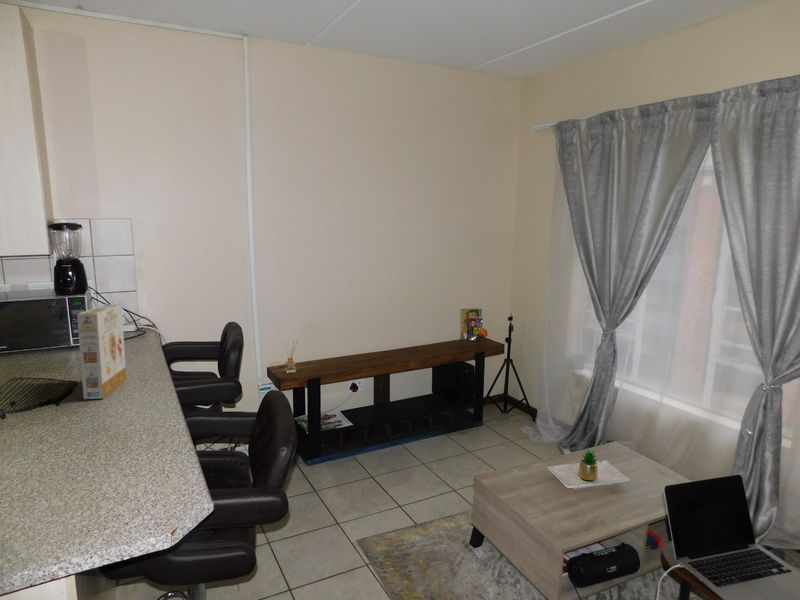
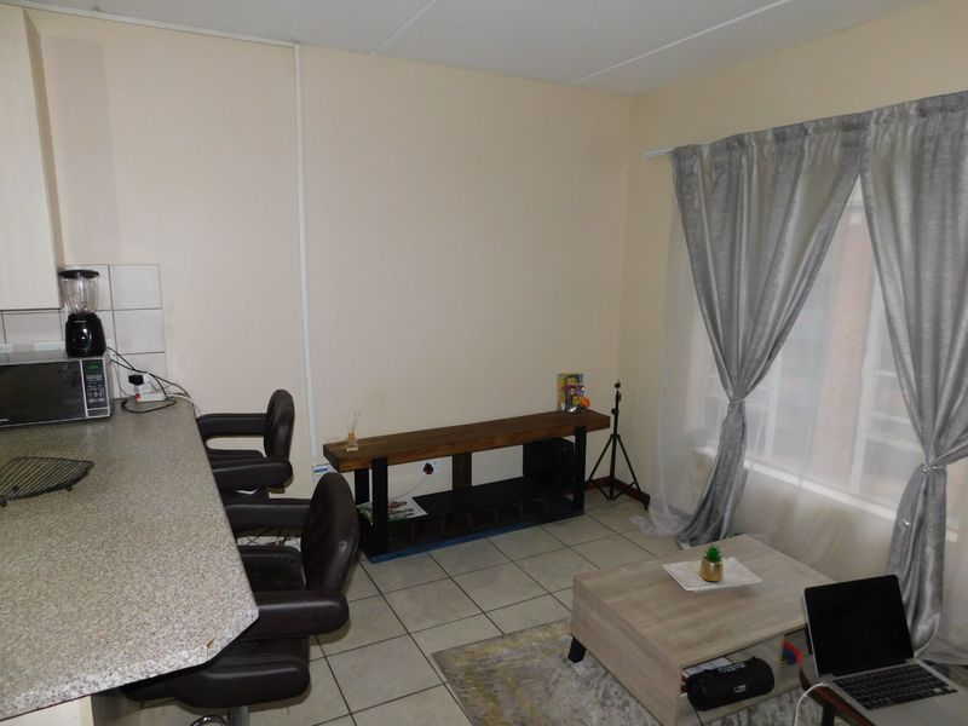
- cereal box [76,303,127,400]
